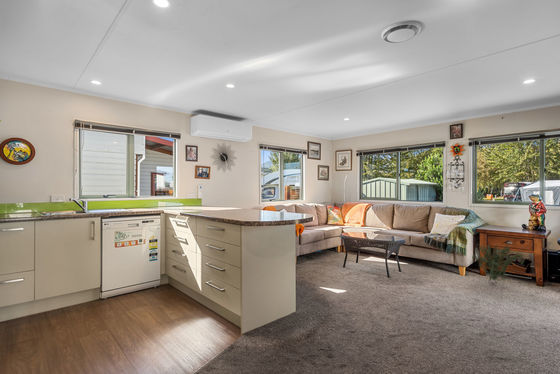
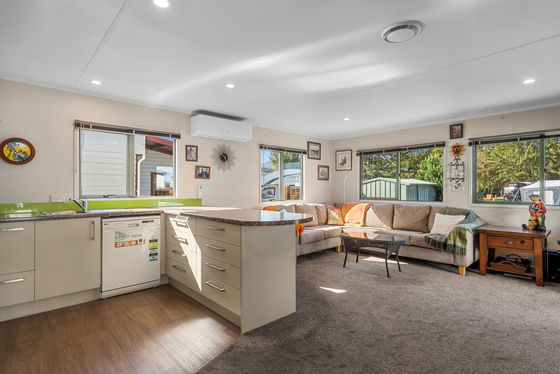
- decorative plant [471,242,526,284]
